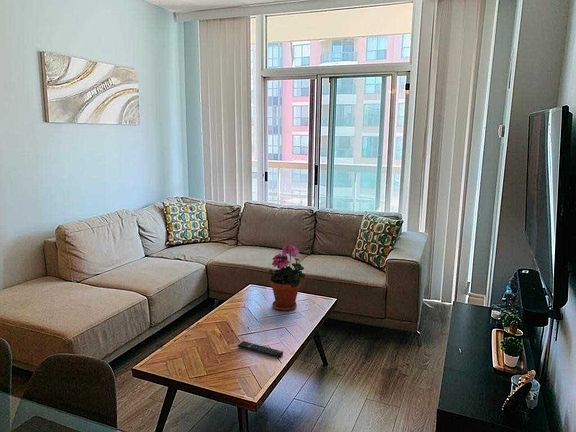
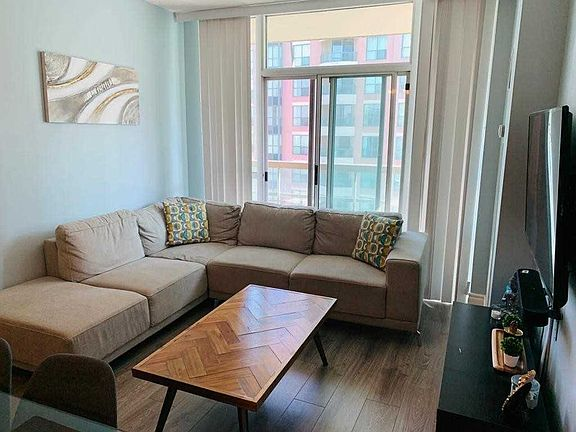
- remote control [237,340,284,359]
- potted plant [267,243,306,312]
